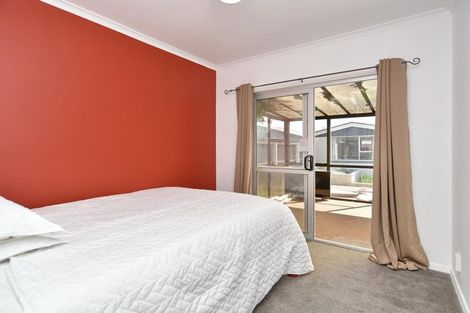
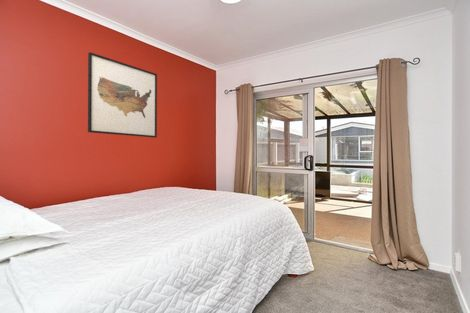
+ wall art [87,51,158,138]
